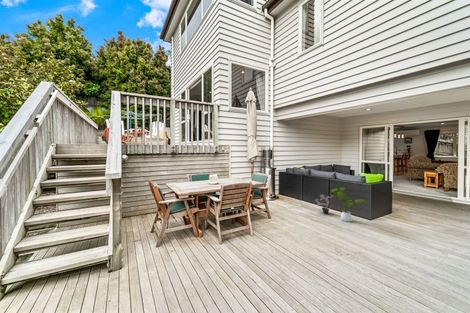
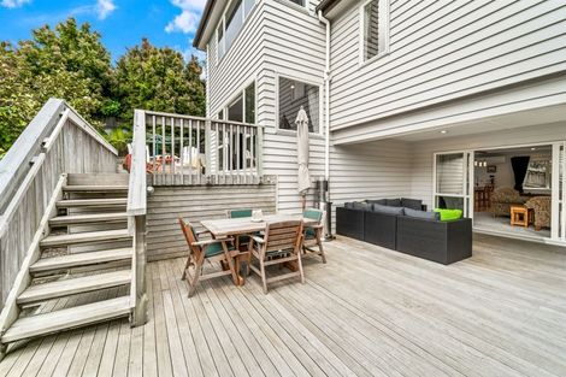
- house plant [330,186,368,223]
- potted plant [314,194,334,215]
